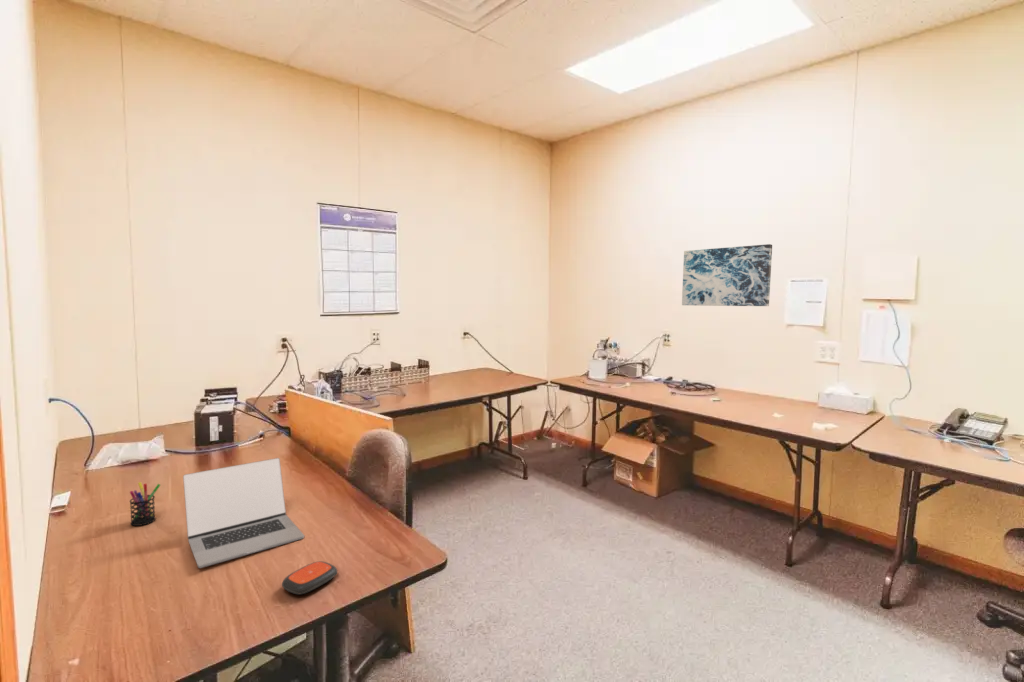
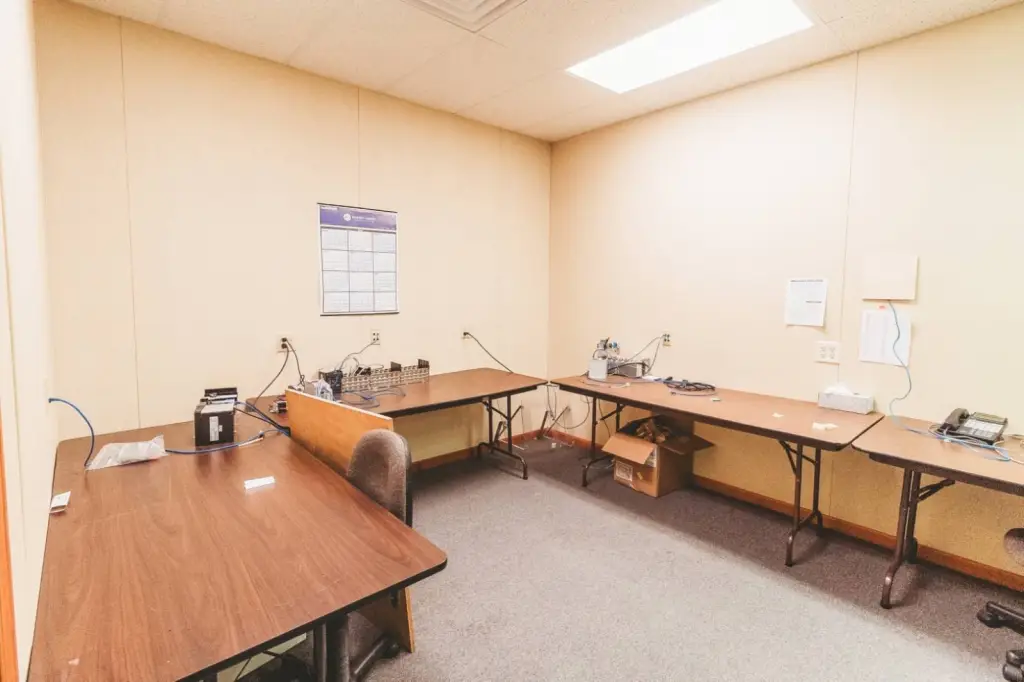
- remote control [281,560,338,595]
- pen holder [129,481,161,527]
- wall art [681,243,773,307]
- laptop [182,457,305,569]
